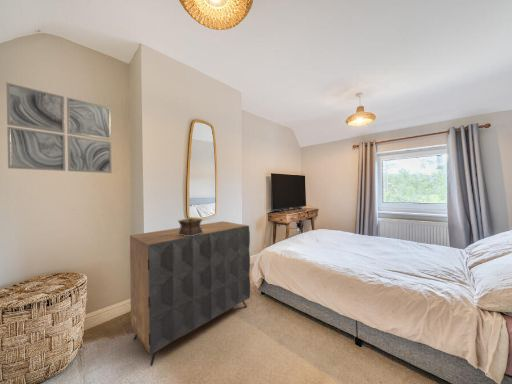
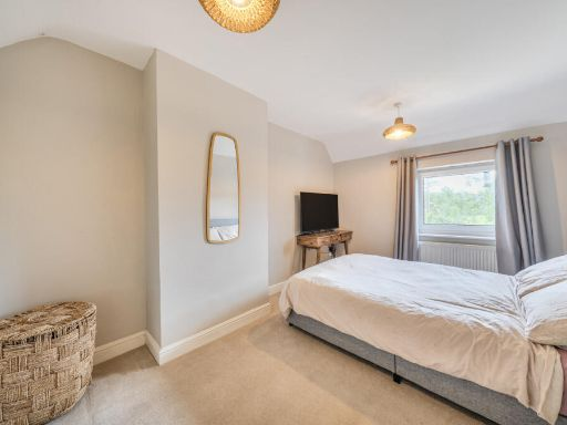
- wall art [5,81,113,174]
- decorative box [177,217,203,236]
- dresser [129,220,251,367]
